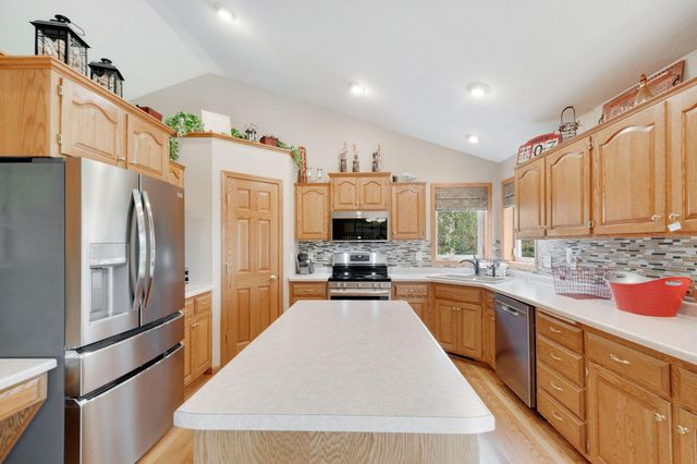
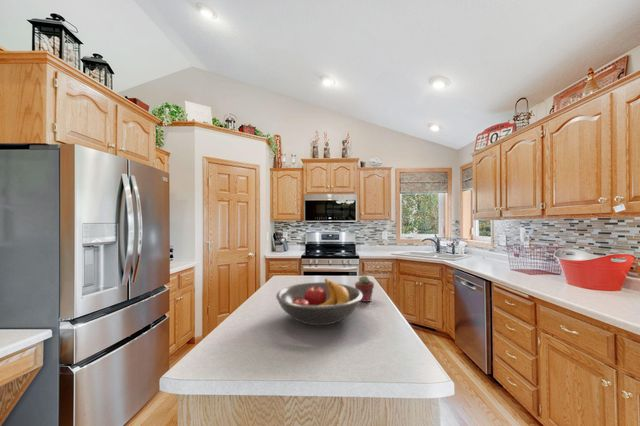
+ fruit bowl [275,278,362,326]
+ potted succulent [354,275,375,303]
